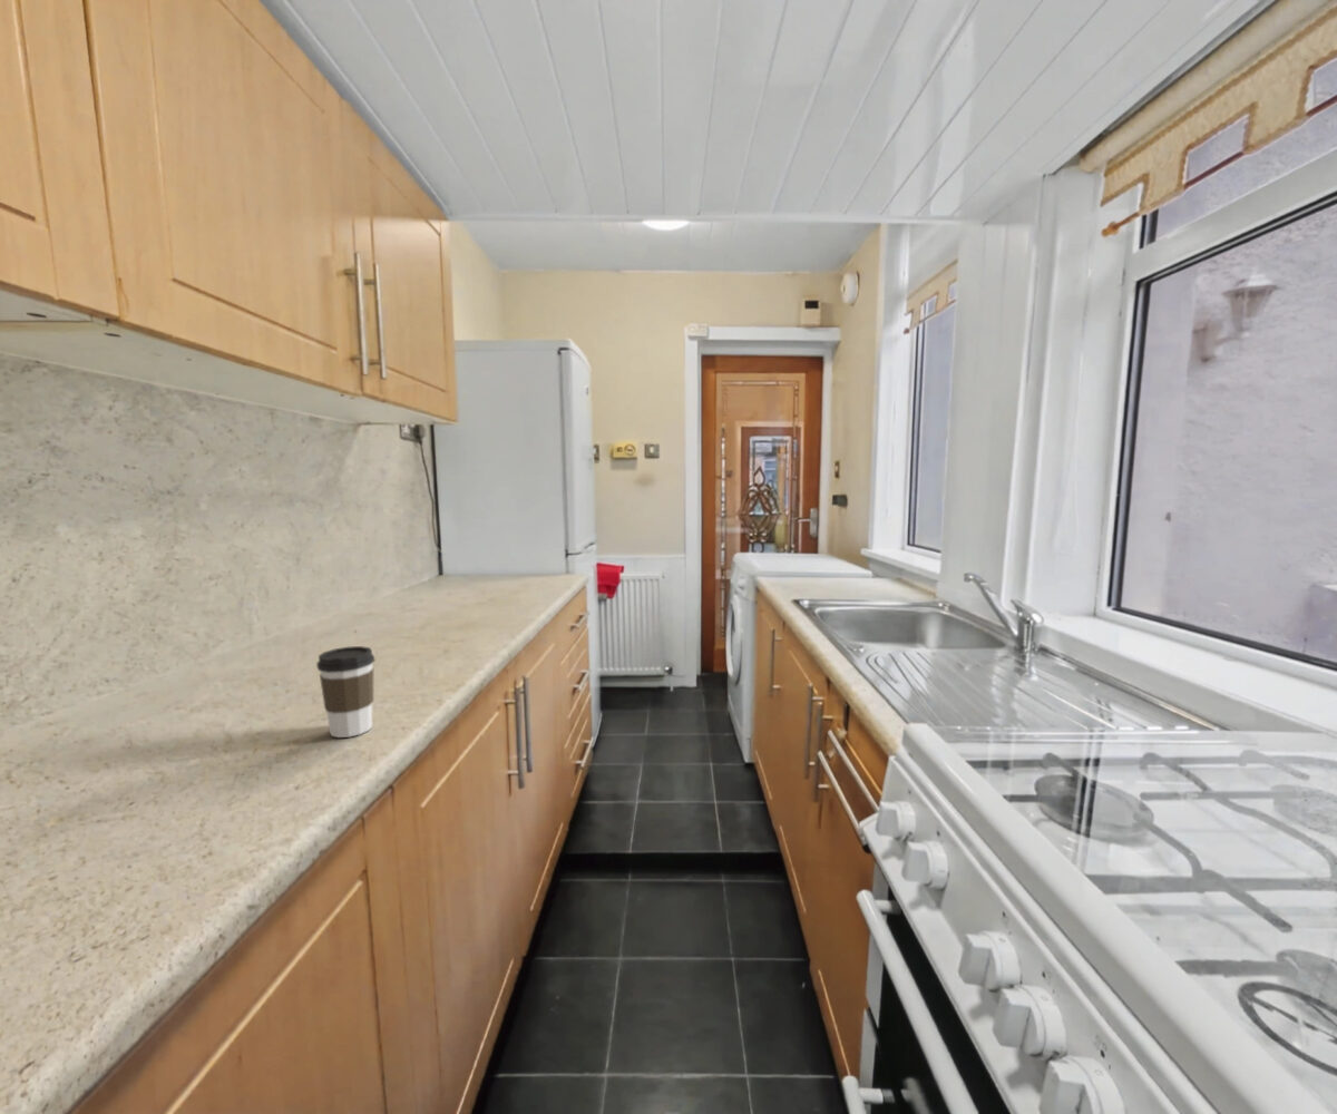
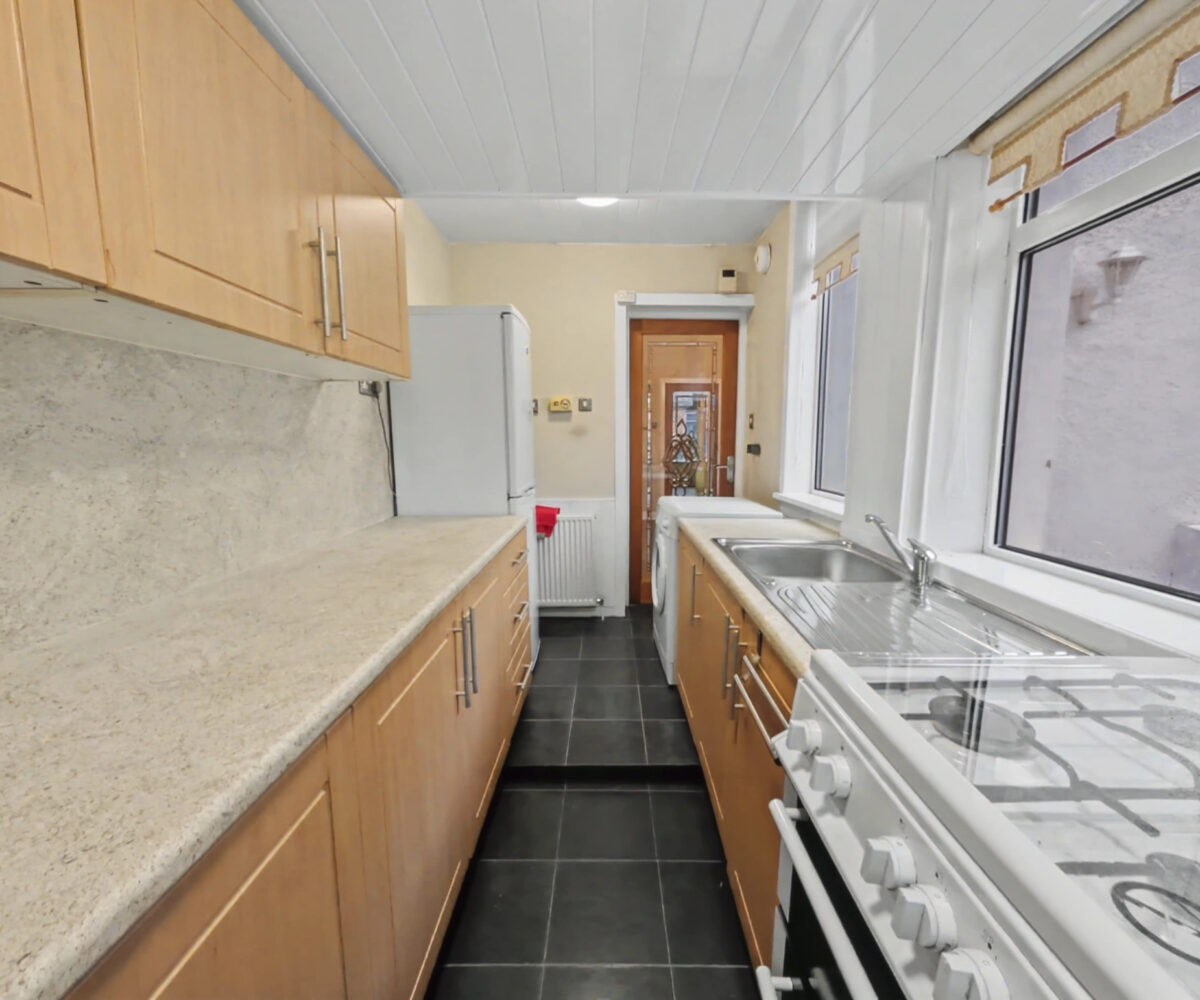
- coffee cup [315,645,375,739]
